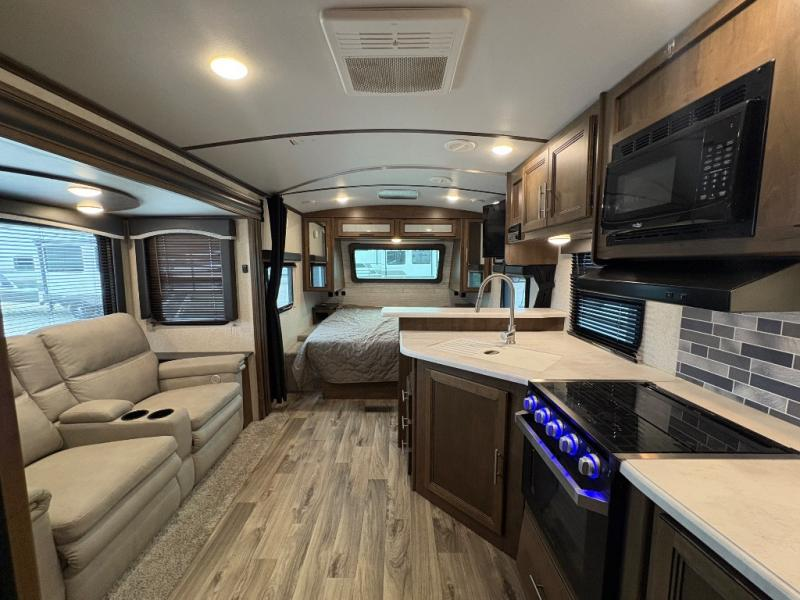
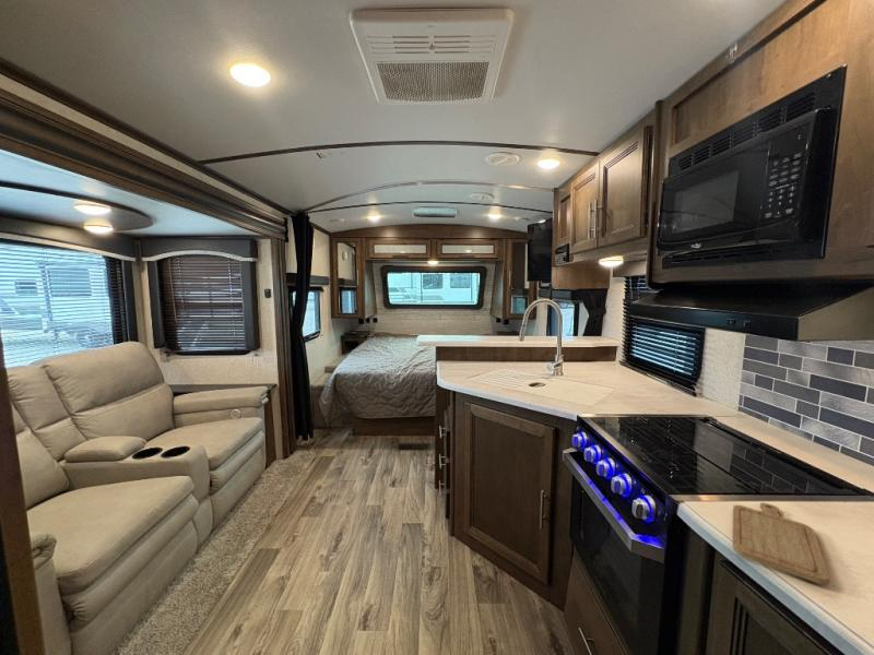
+ chopping board [732,502,830,586]
